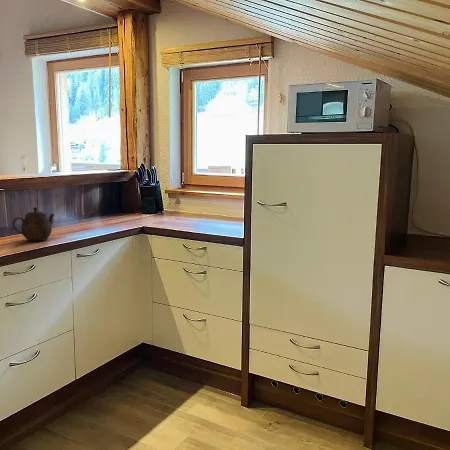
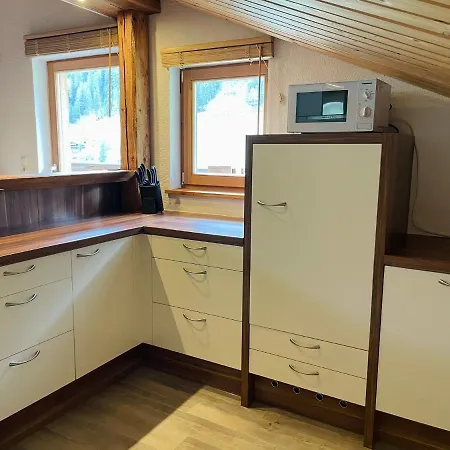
- teapot [11,206,55,242]
